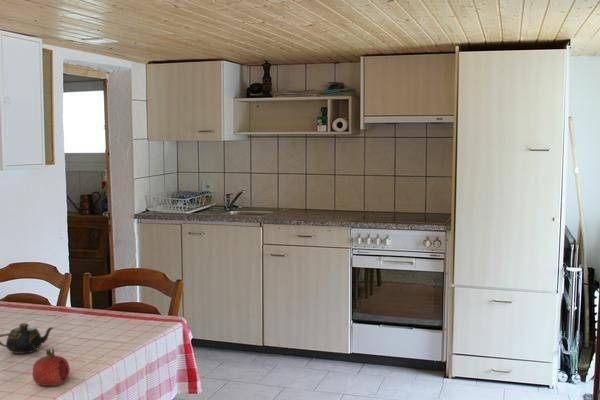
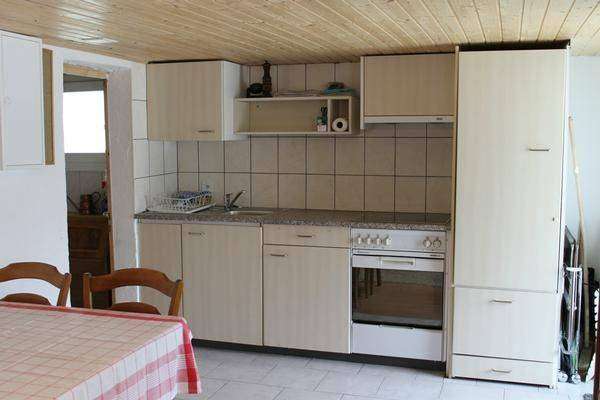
- fruit [31,347,71,387]
- teapot [0,322,55,355]
